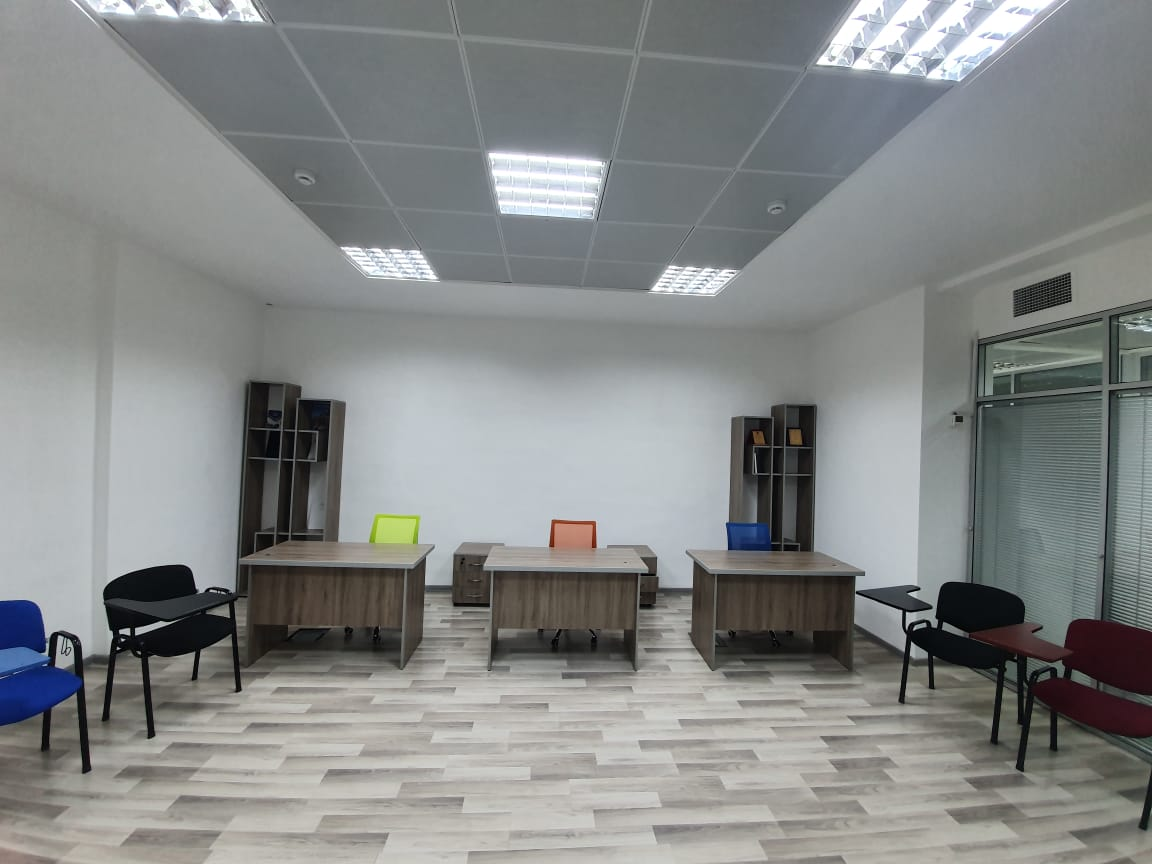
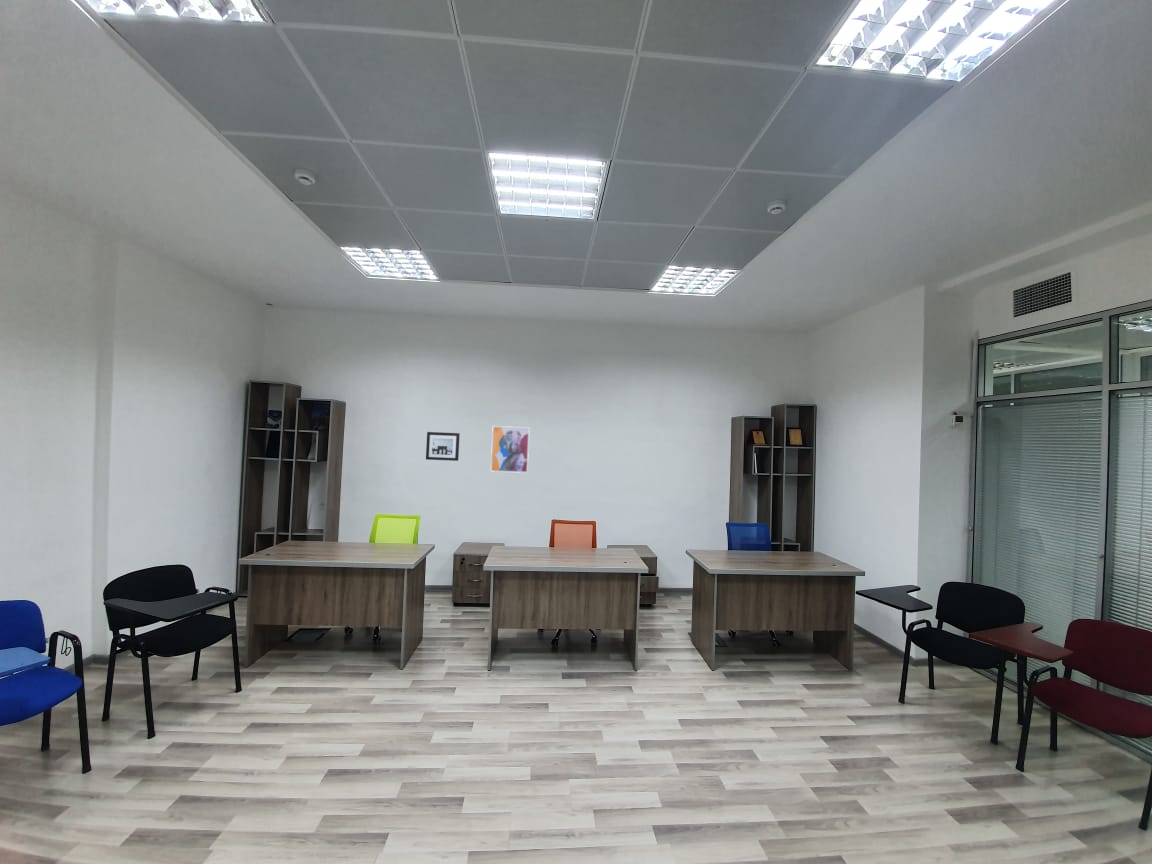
+ wall art [490,425,531,474]
+ wall art [425,431,461,462]
